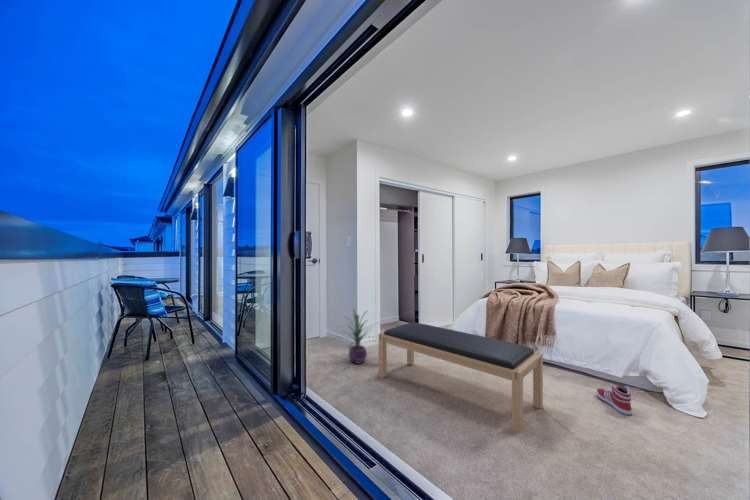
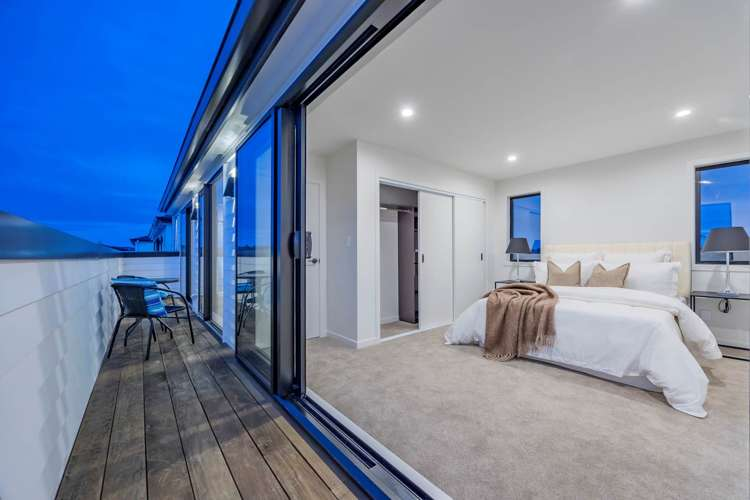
- bench [378,321,544,434]
- sneaker [595,385,633,416]
- decorative plant [329,308,379,365]
